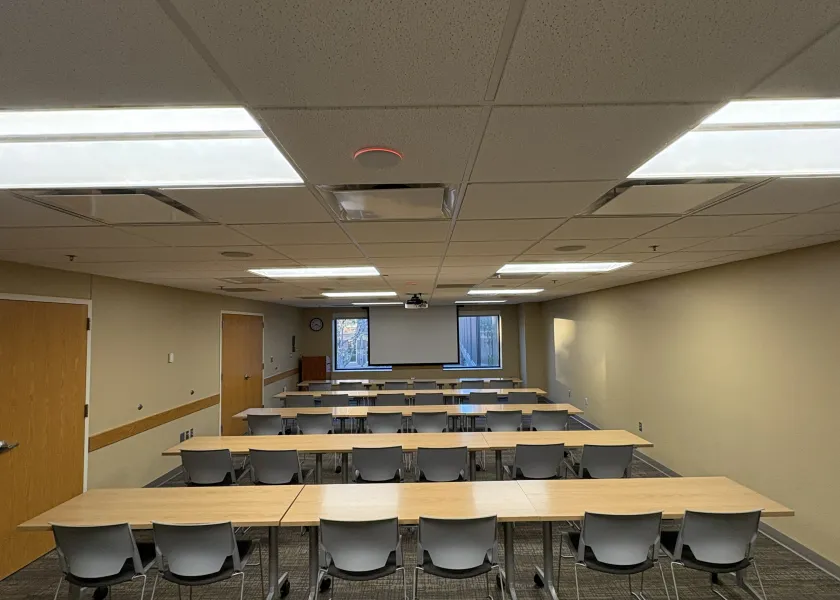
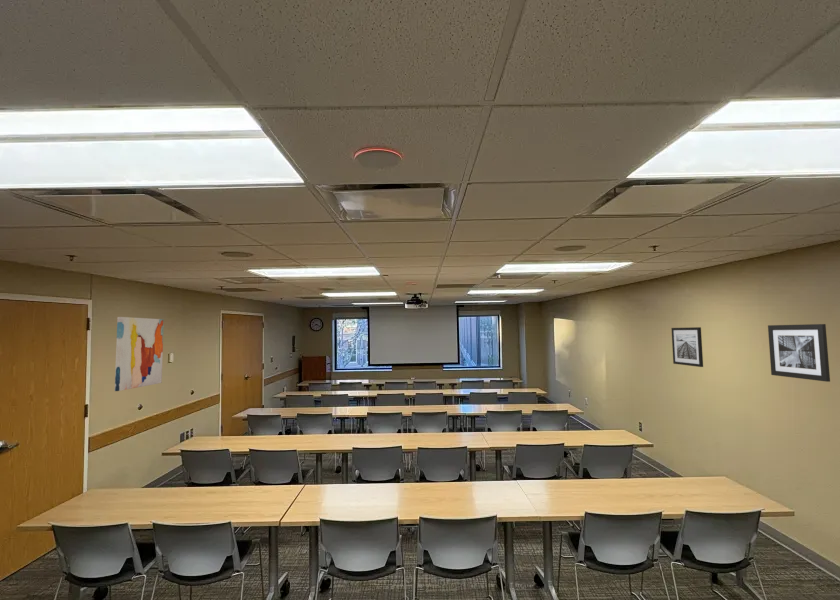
+ wall art [114,316,165,392]
+ wall art [671,326,704,368]
+ wall art [767,323,831,383]
